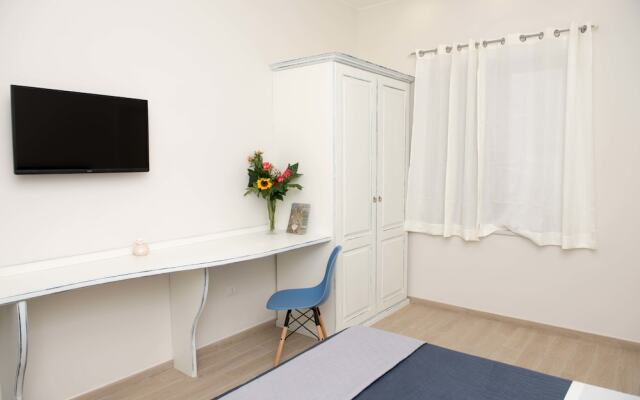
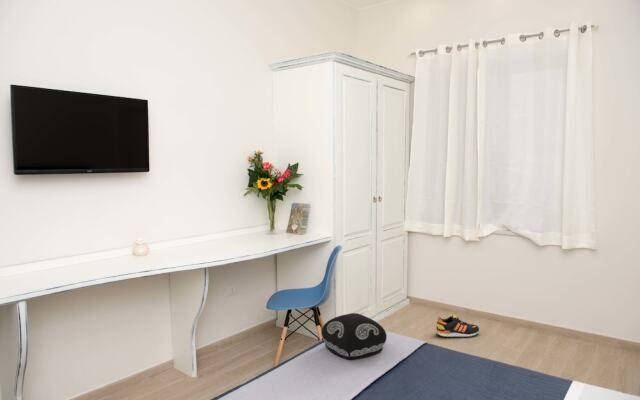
+ cushion [320,312,388,361]
+ shoe [435,314,480,338]
